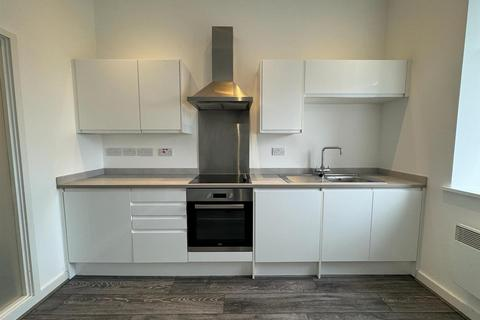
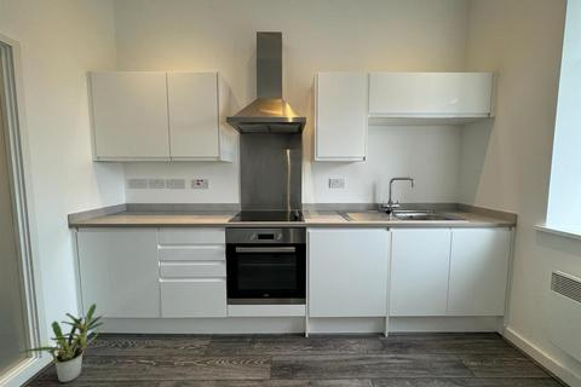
+ potted plant [17,302,104,383]
